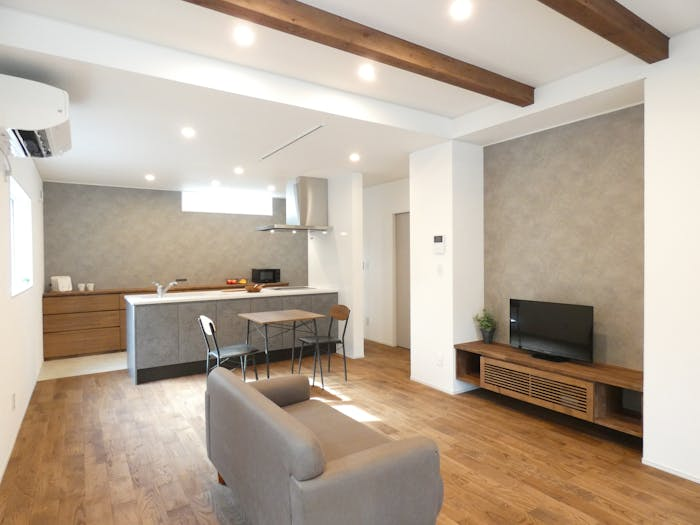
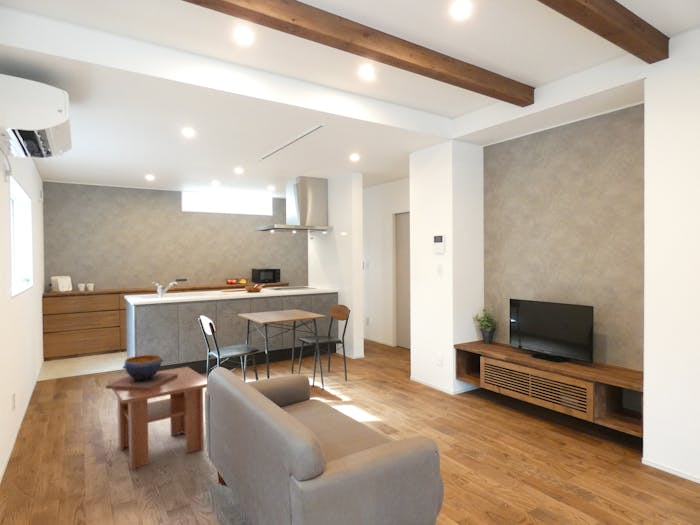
+ coffee table [106,366,208,471]
+ decorative bowl [105,354,178,391]
